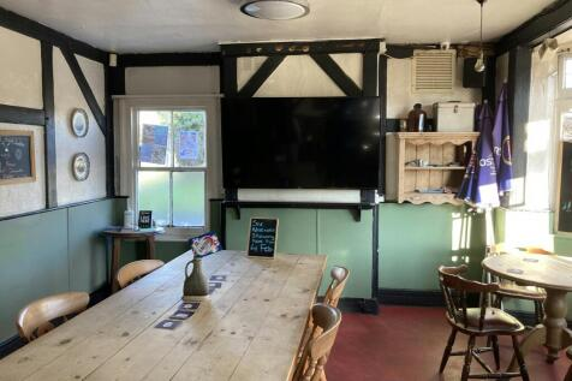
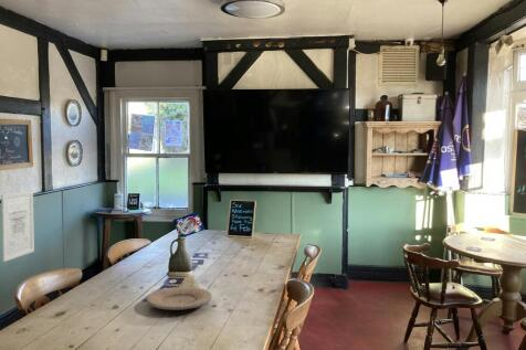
+ wall art [0,190,35,263]
+ plate [145,286,213,311]
